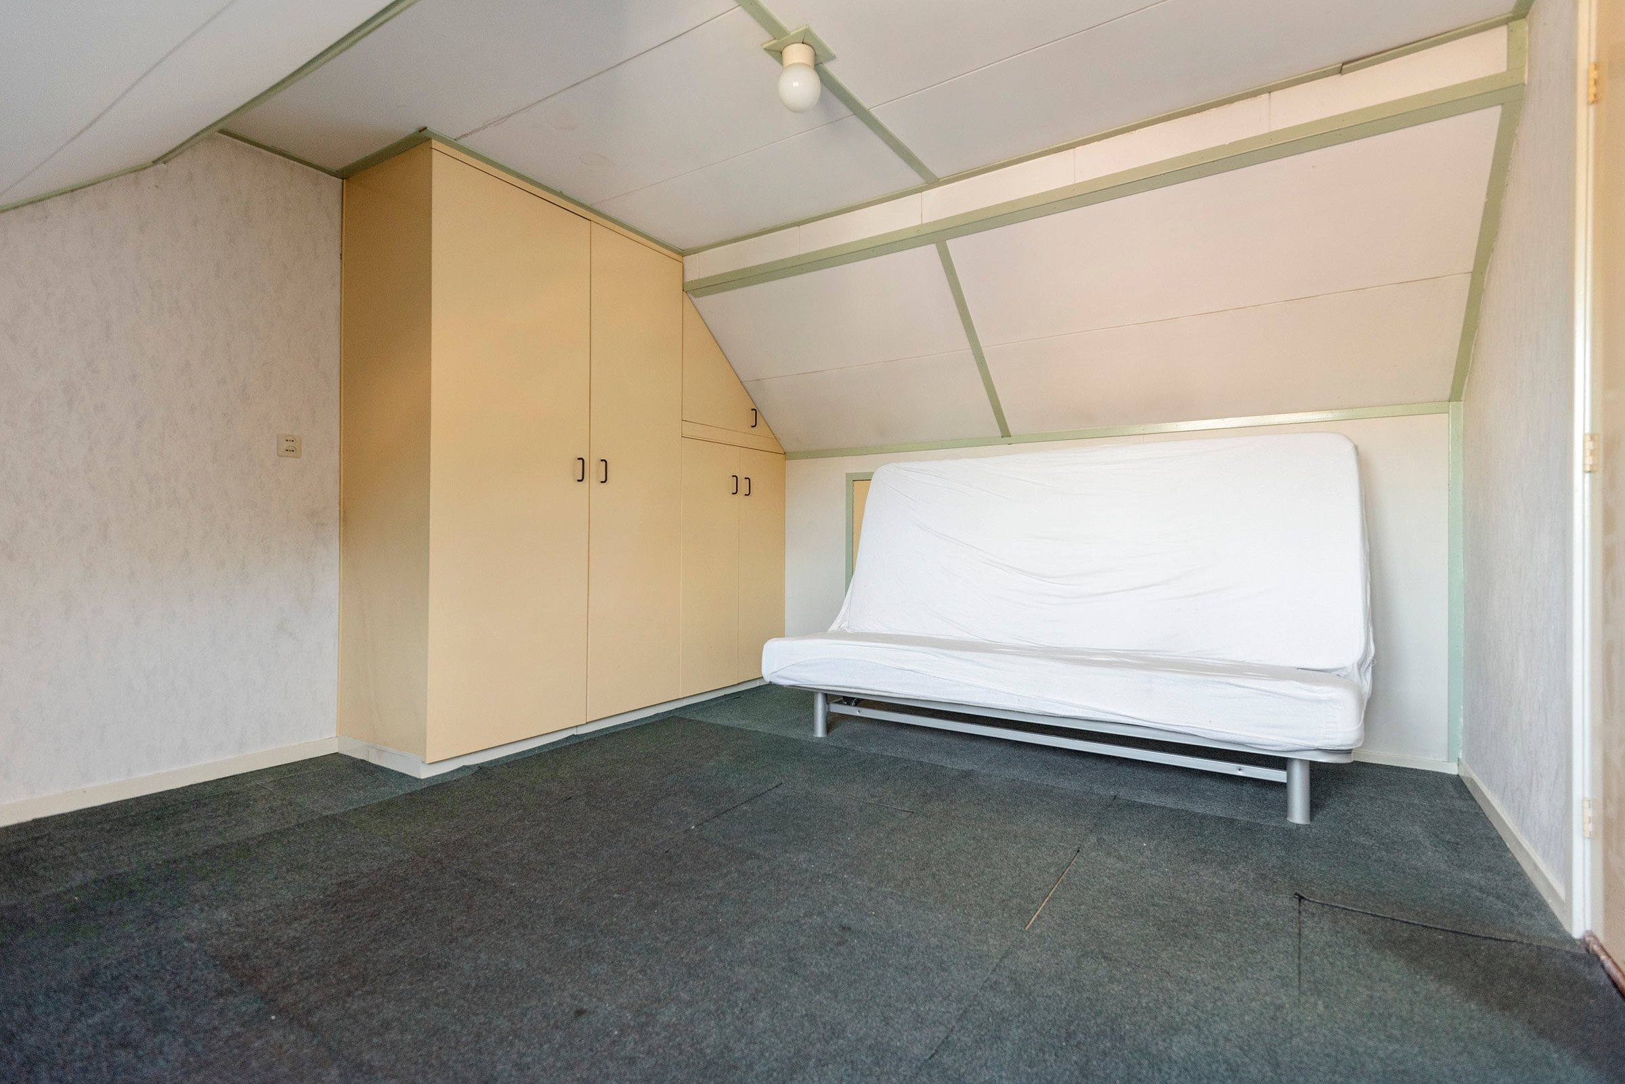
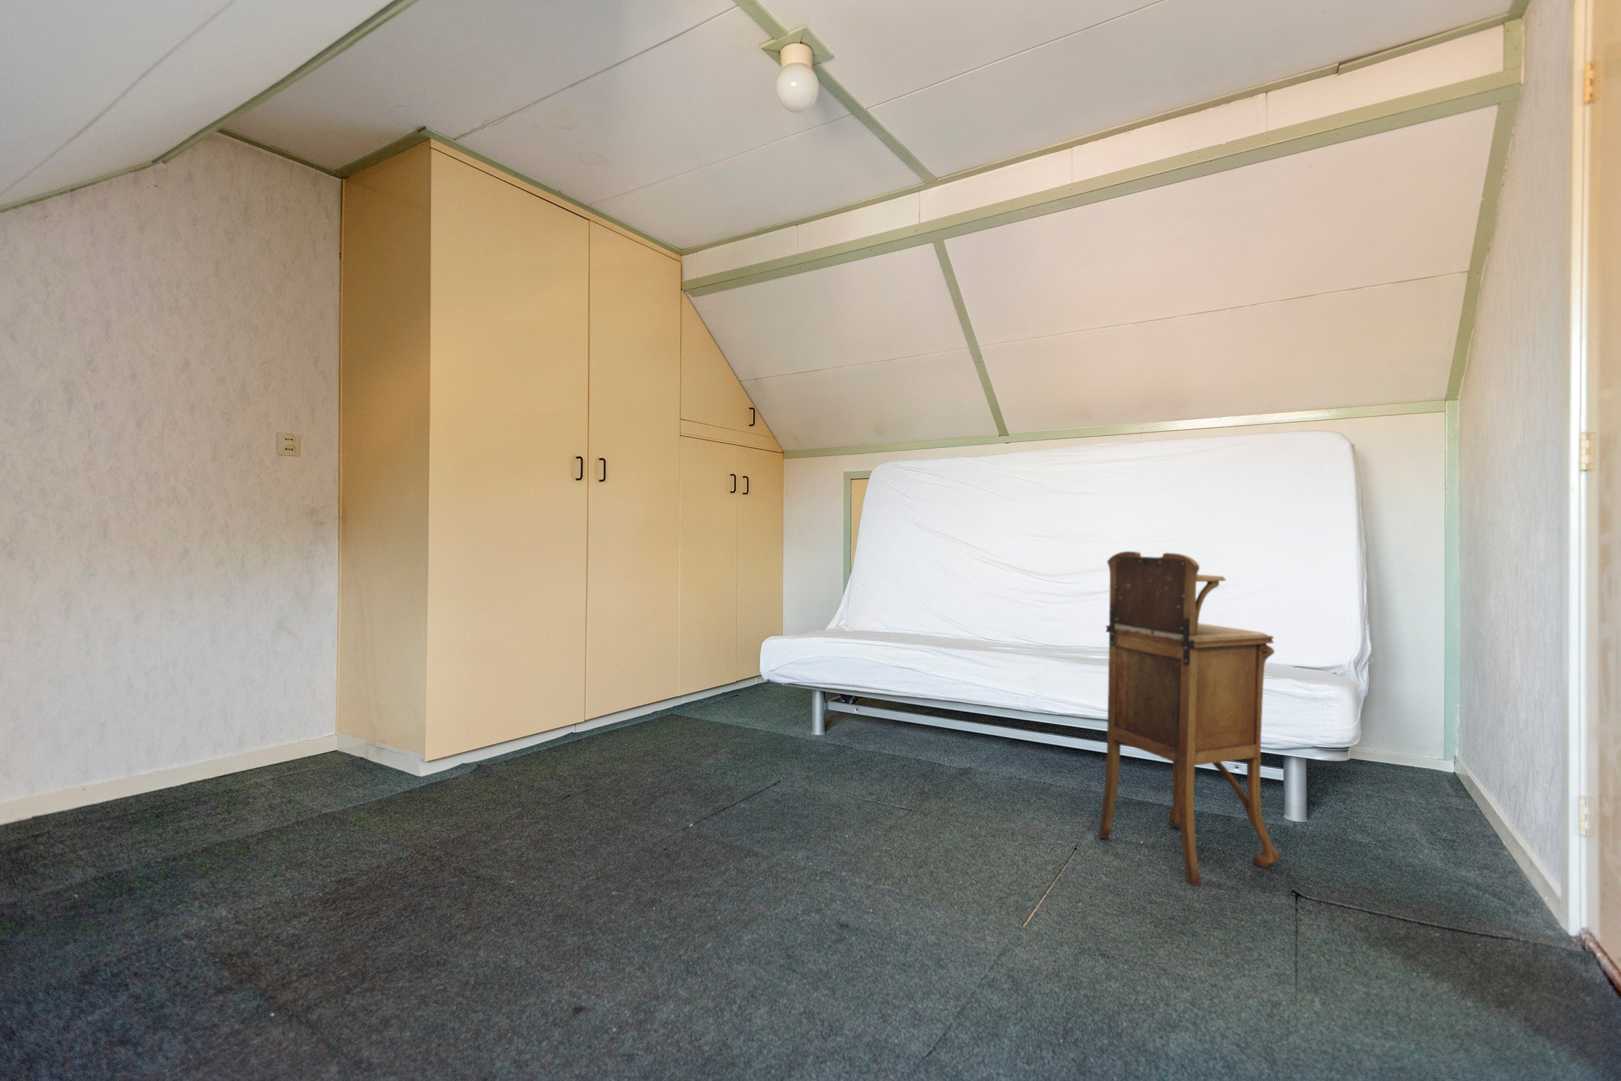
+ nightstand [1097,550,1281,887]
